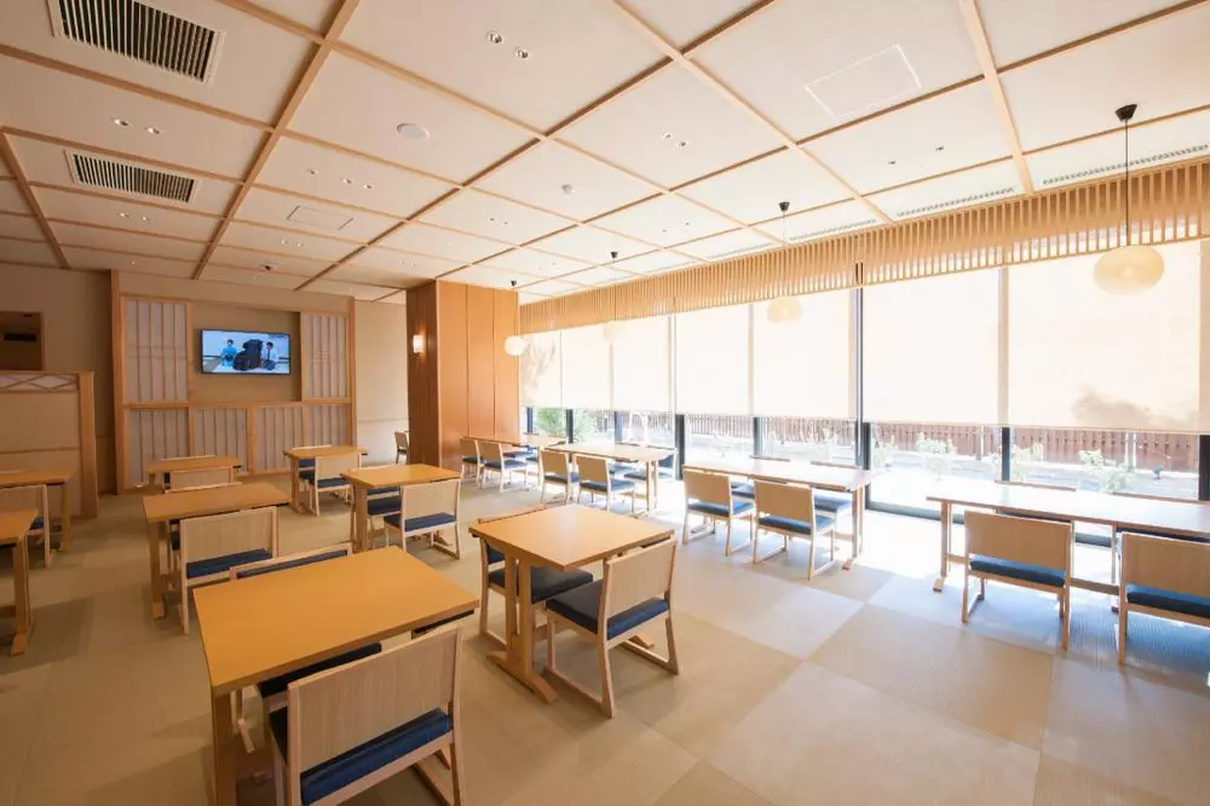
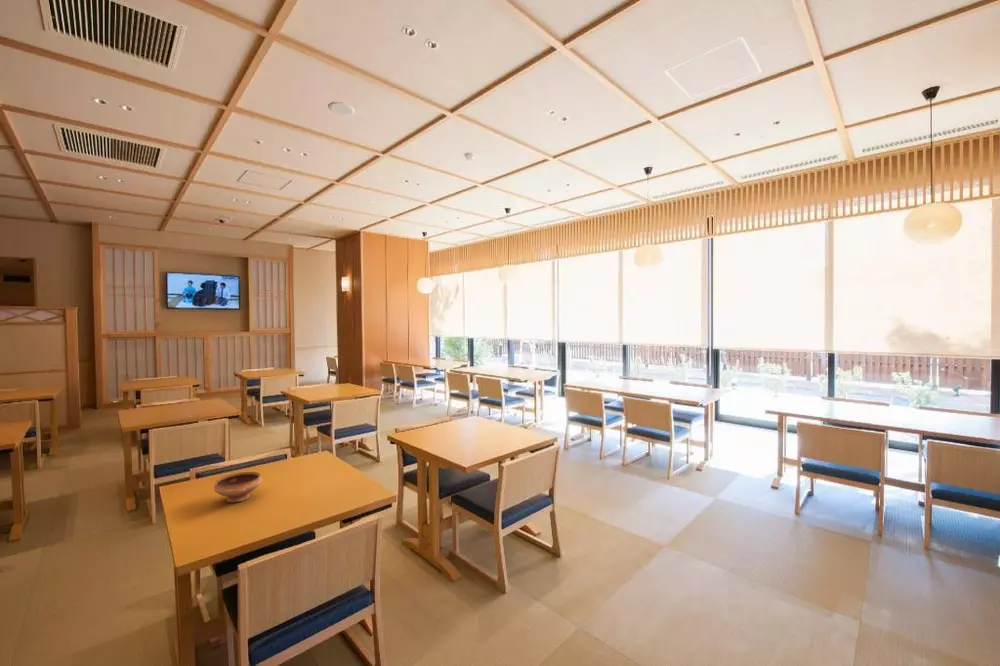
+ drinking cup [213,471,263,503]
